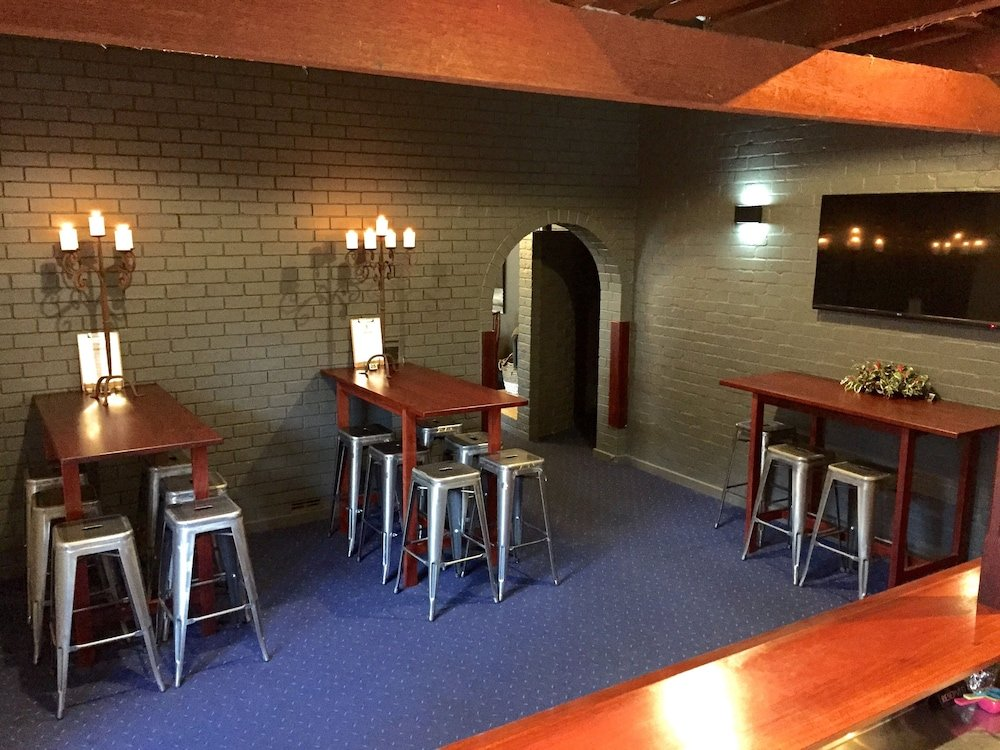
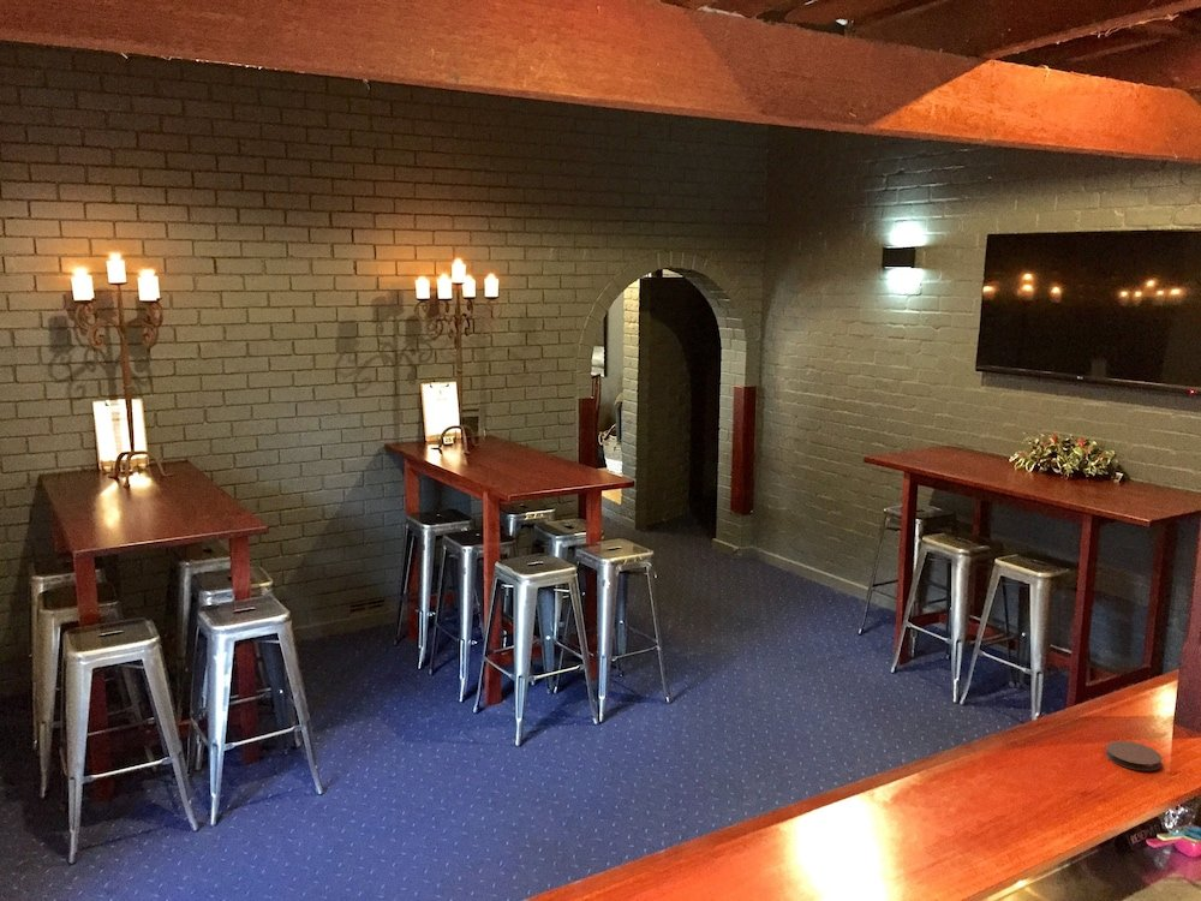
+ coaster [1105,740,1164,771]
